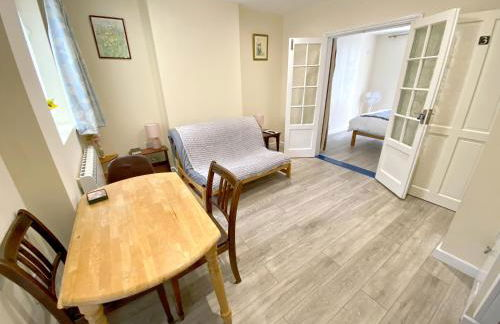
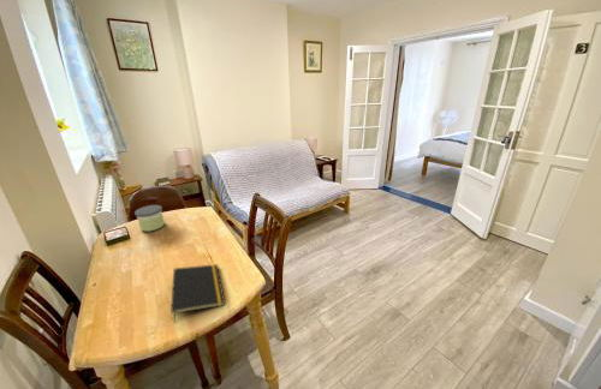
+ notepad [169,263,226,324]
+ candle [133,204,166,233]
